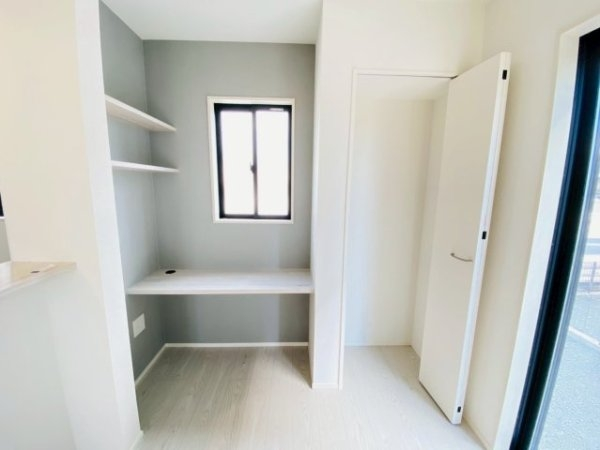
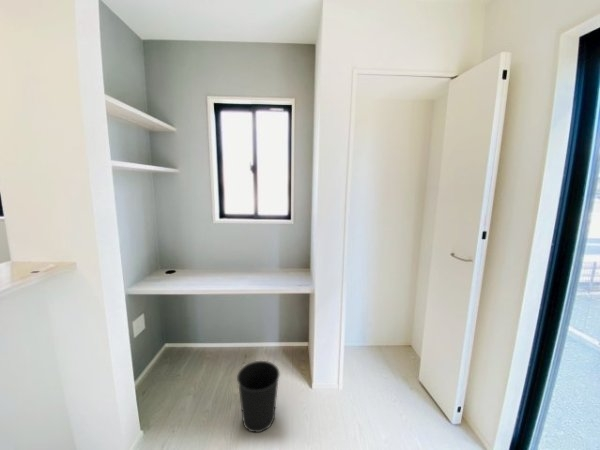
+ wastebasket [236,360,281,433]
